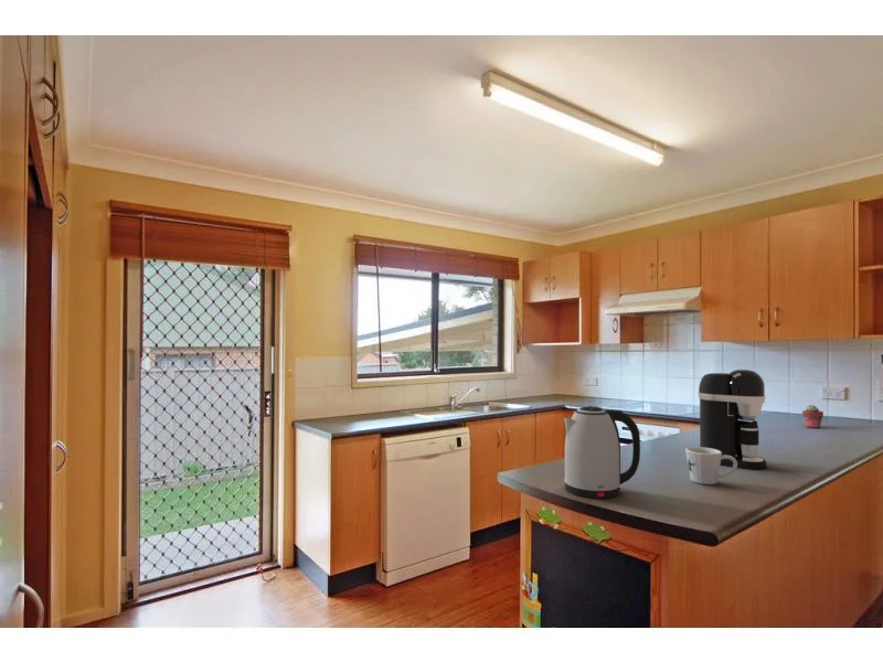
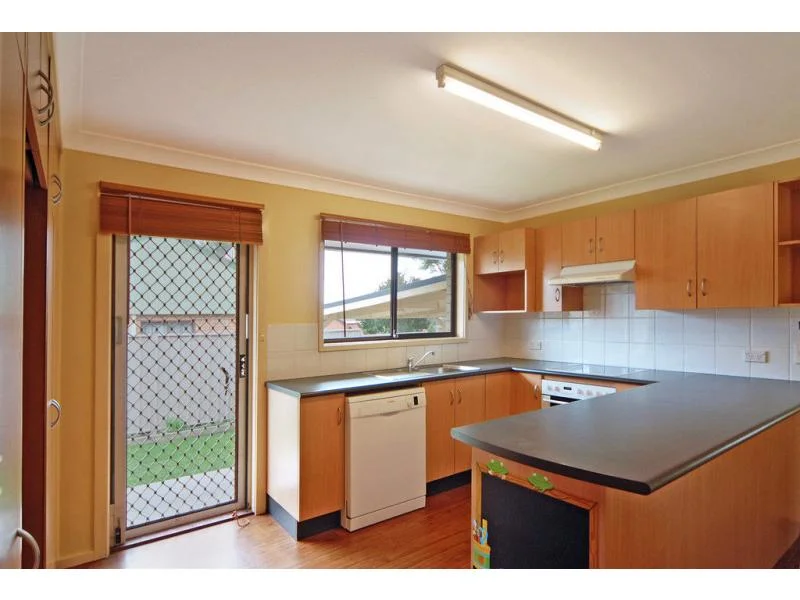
- potted succulent [801,404,825,429]
- coffee maker [698,369,768,470]
- kettle [563,405,641,500]
- mug [684,446,737,485]
